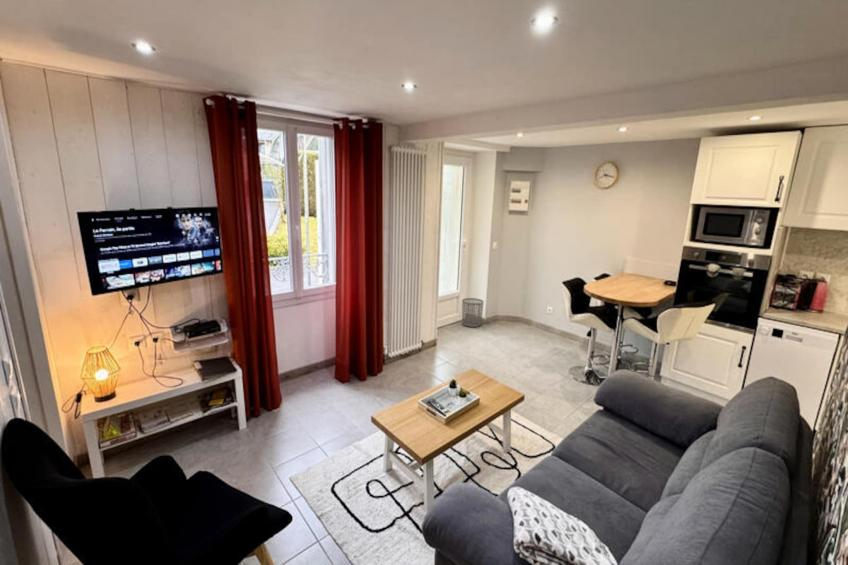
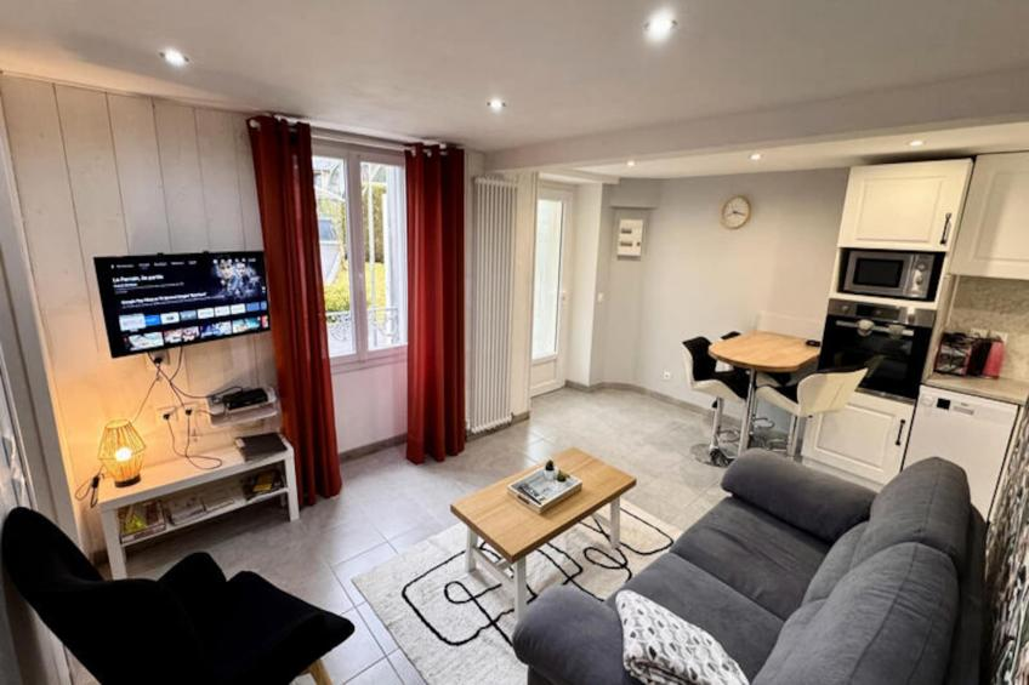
- waste bin [461,297,485,328]
